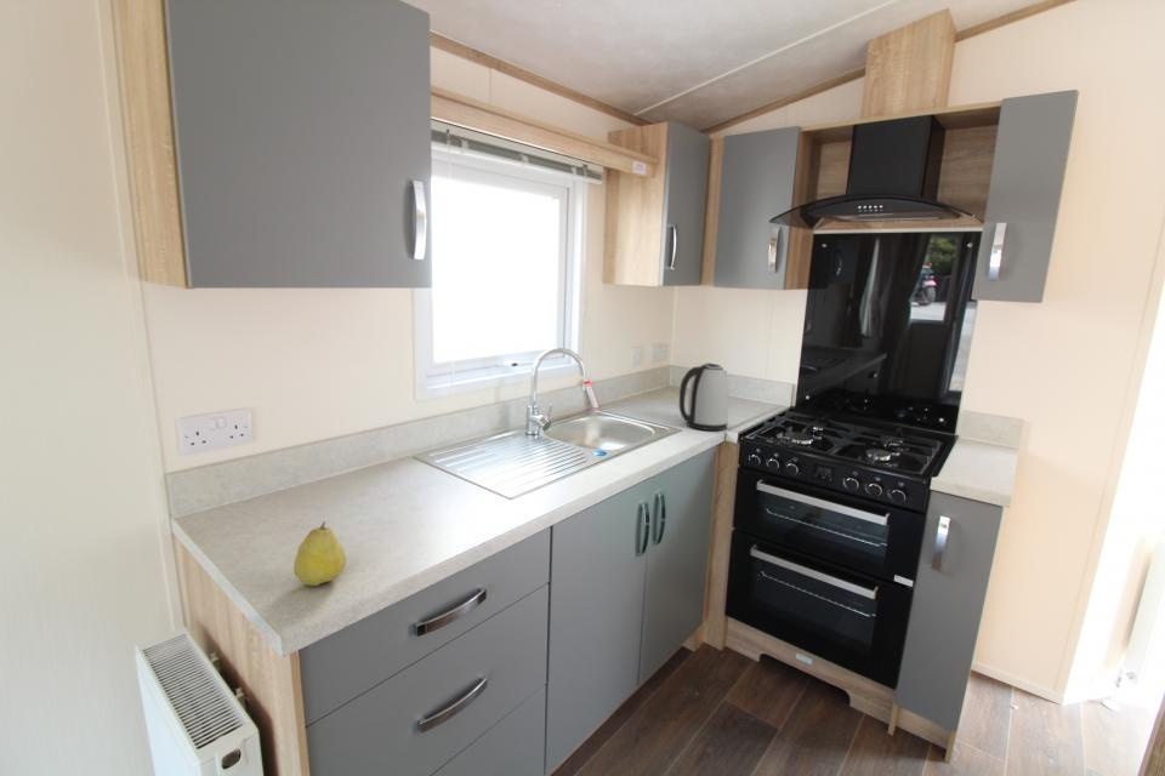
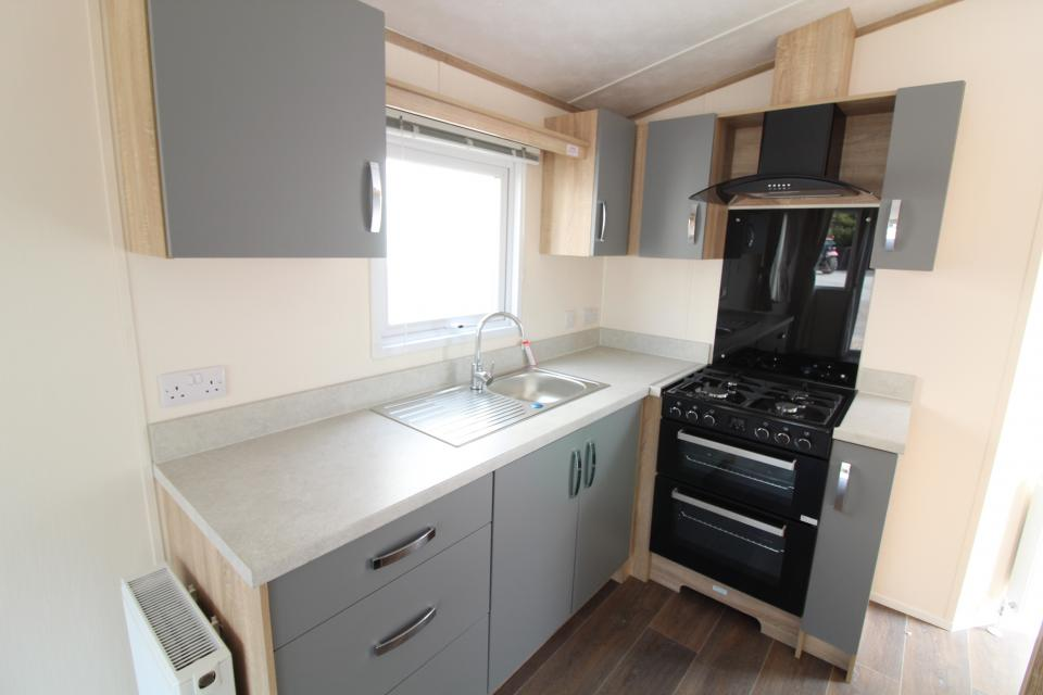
- fruit [292,521,347,587]
- kettle [678,363,731,432]
